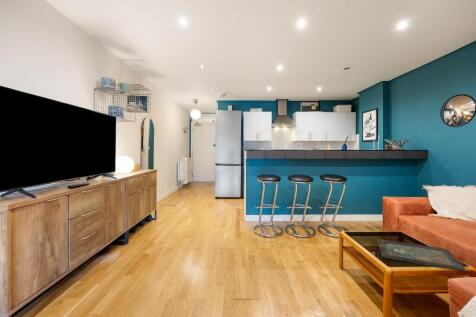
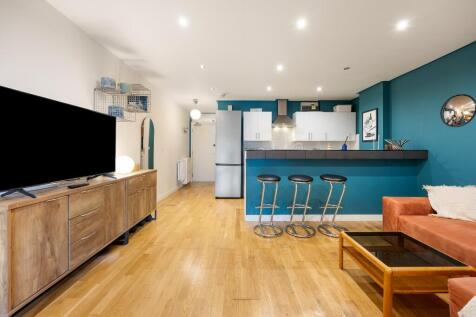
- decorative tray [377,238,467,272]
